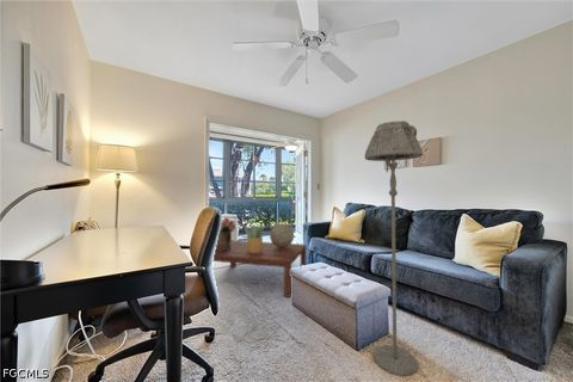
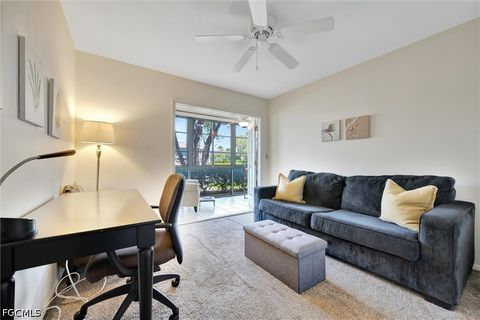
- potted plant [244,224,265,253]
- floor lamp [364,119,424,377]
- decorative sphere [269,222,295,248]
- bouquet [215,216,236,251]
- coffee table [211,239,308,298]
